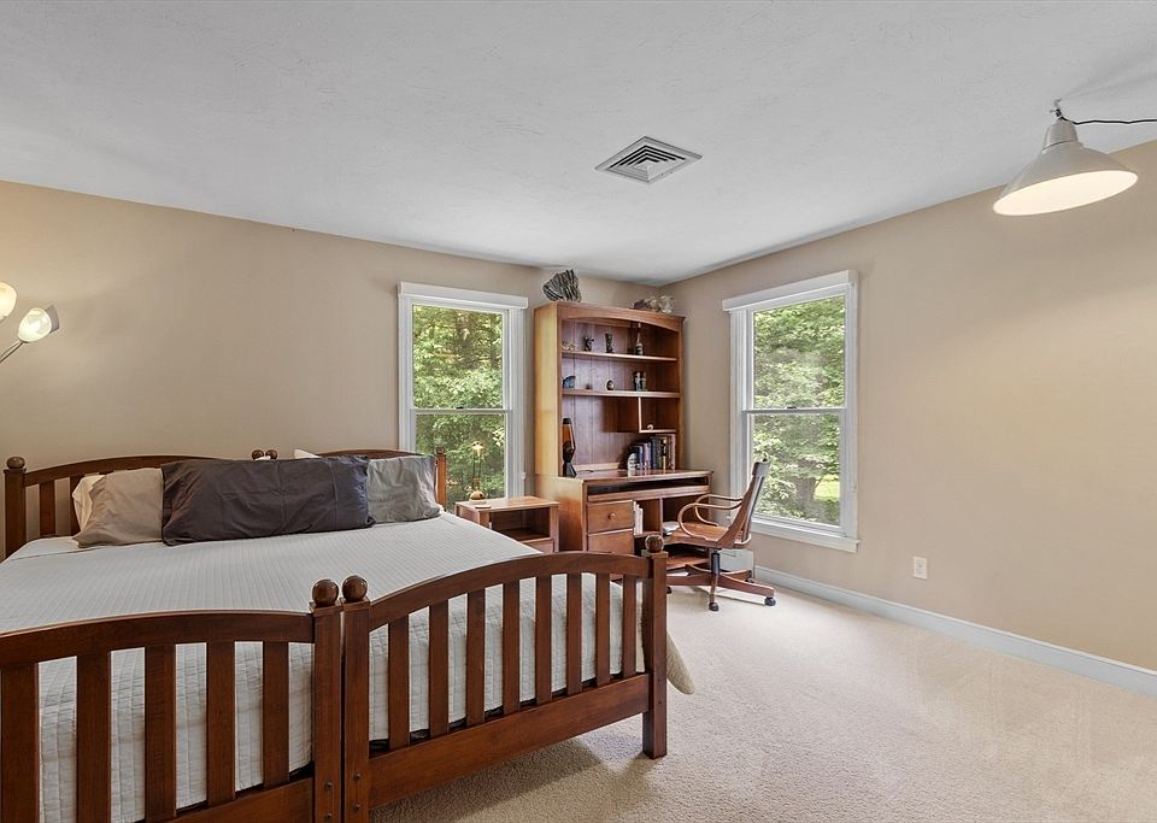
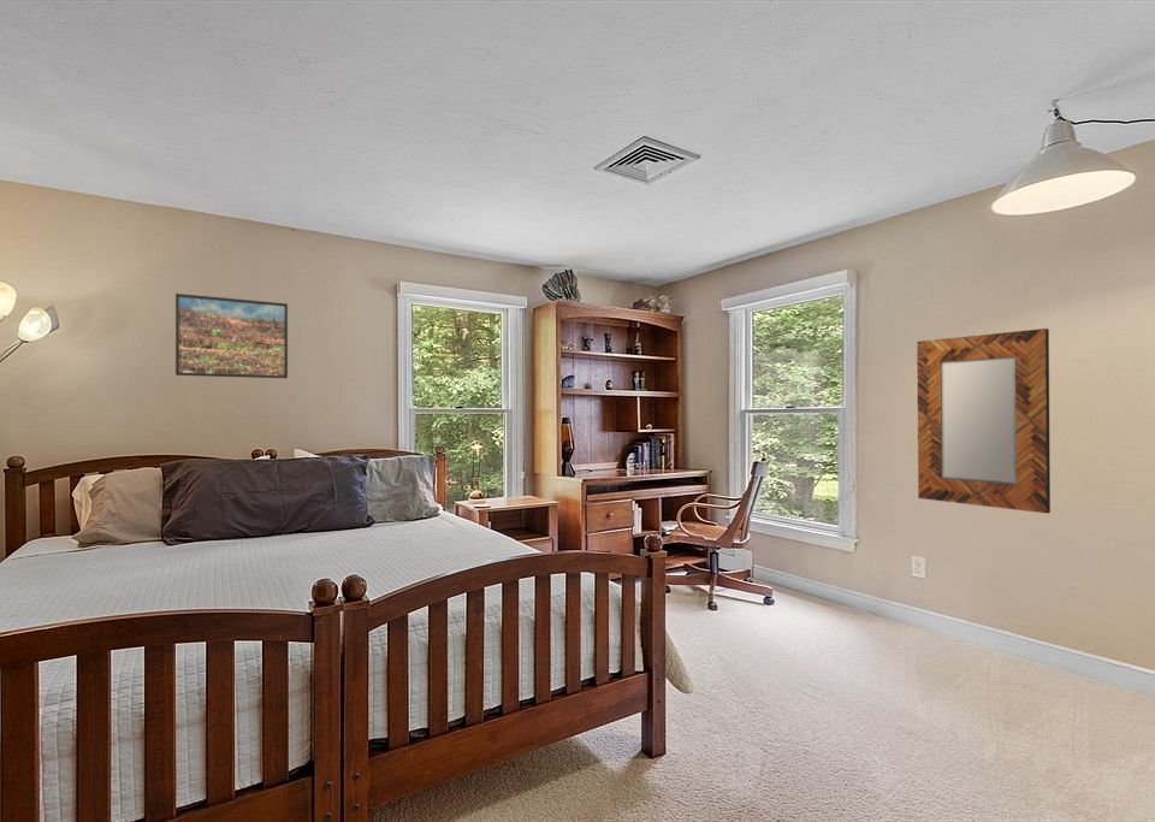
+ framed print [174,292,289,379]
+ home mirror [916,327,1052,514]
